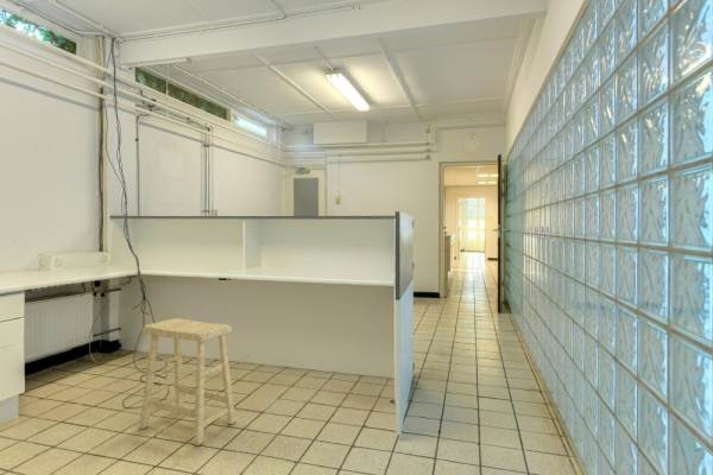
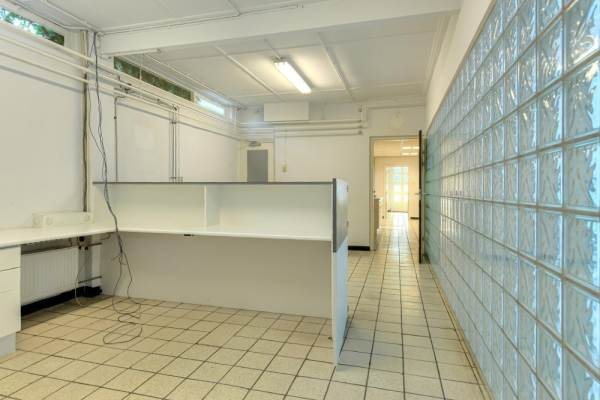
- stool [138,317,238,446]
